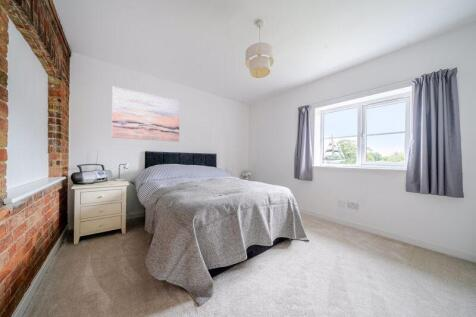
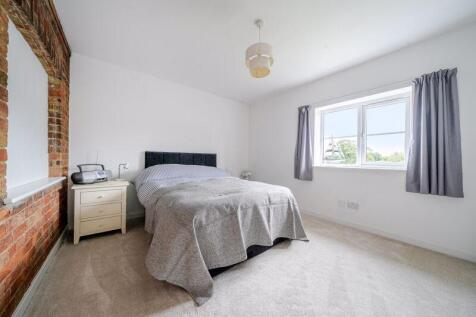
- wall art [111,86,180,143]
